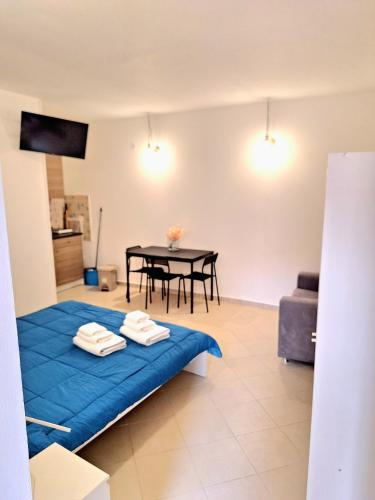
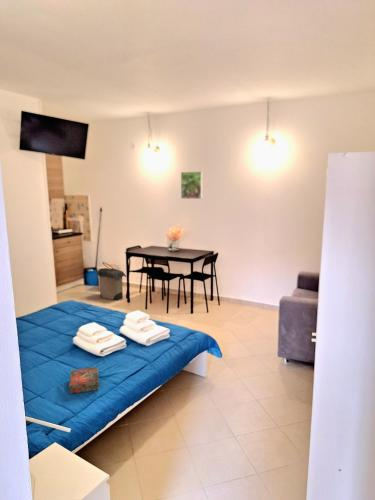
+ laundry hamper [95,261,128,301]
+ book [68,366,100,395]
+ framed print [180,170,203,200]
